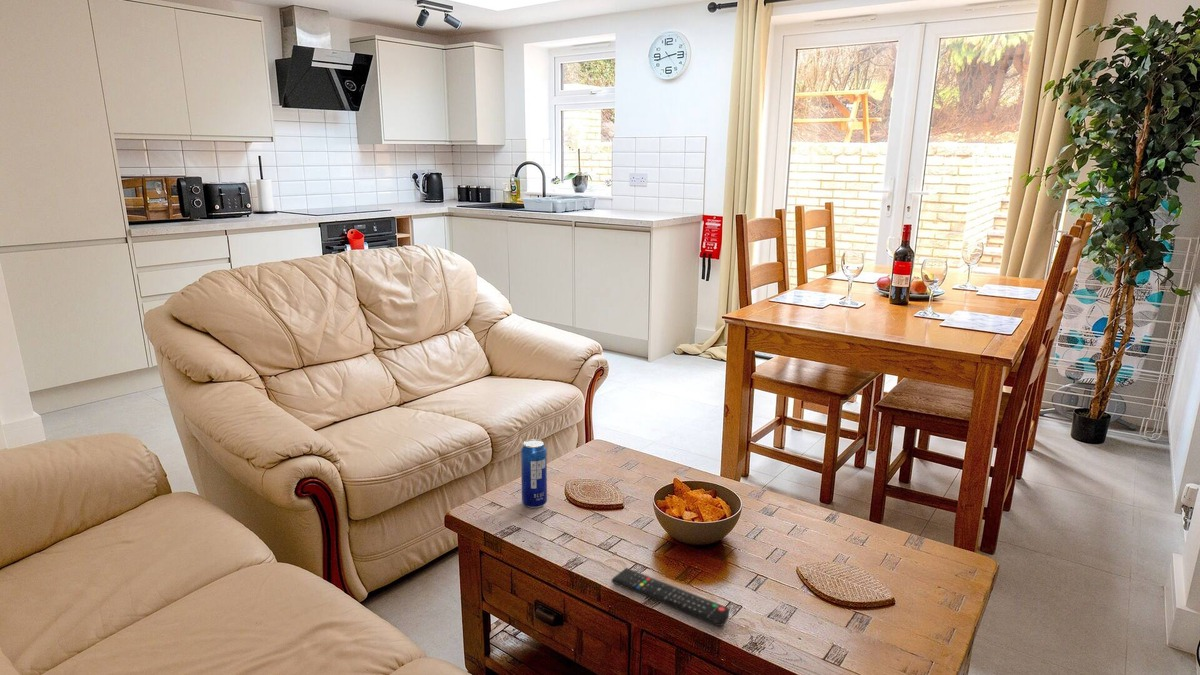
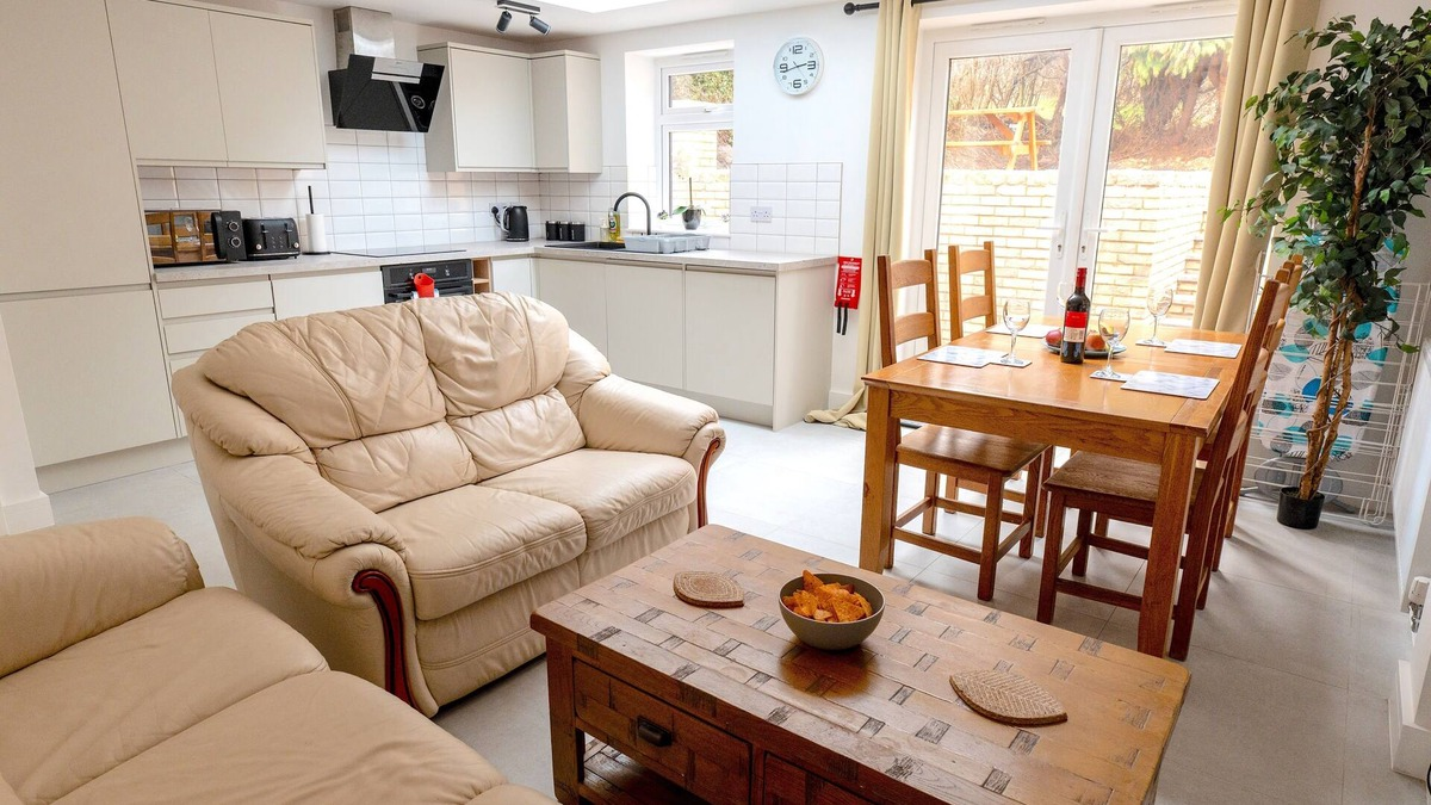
- remote control [611,567,730,627]
- beverage can [520,438,548,509]
